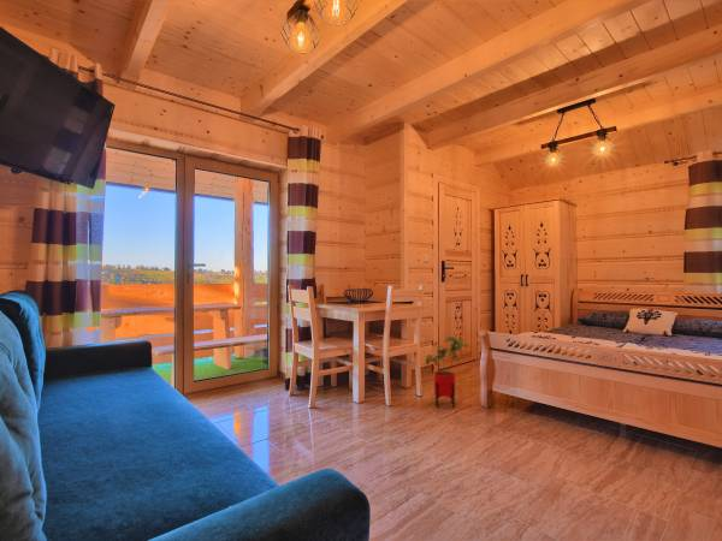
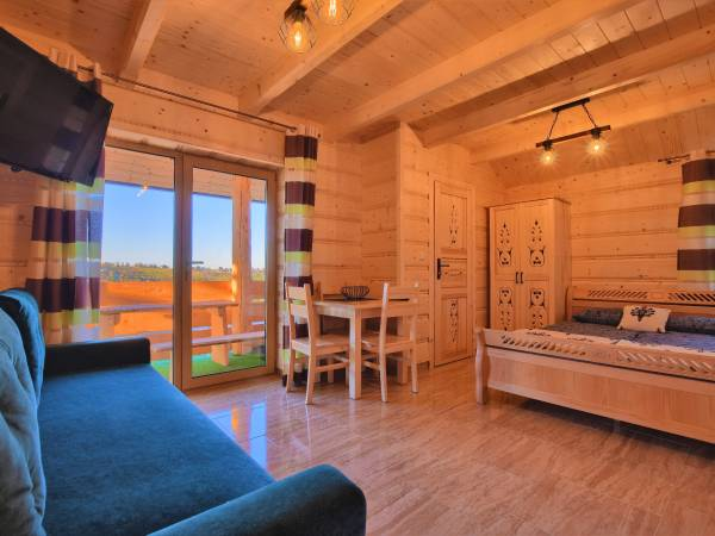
- house plant [425,335,472,409]
